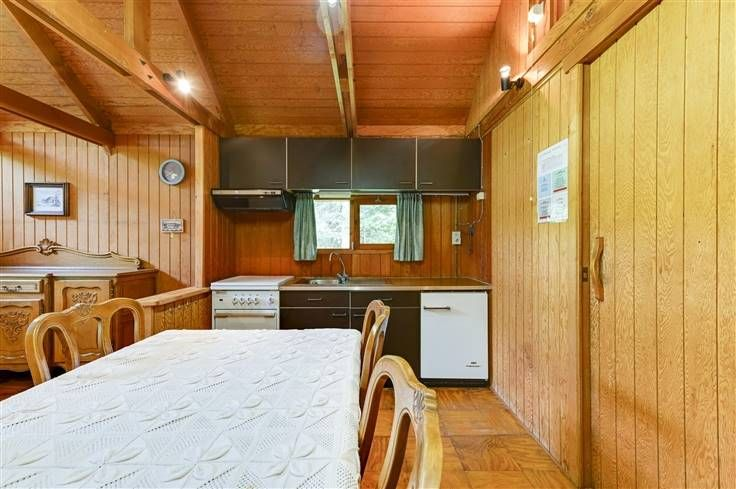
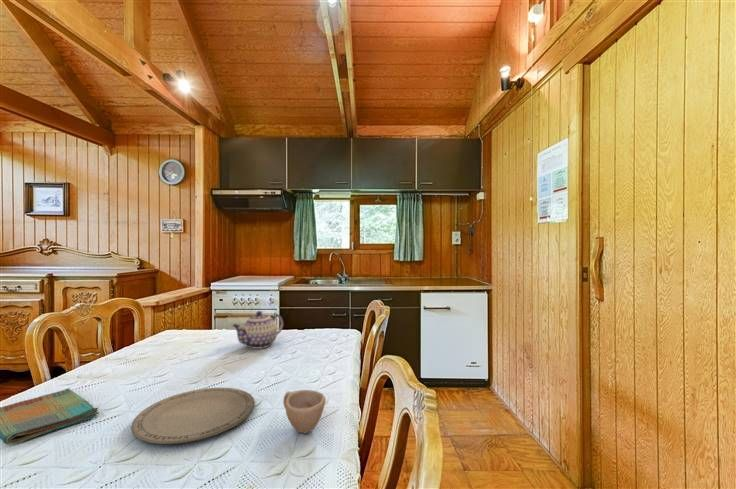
+ teapot [231,310,285,350]
+ plate [131,387,256,445]
+ cup [282,389,326,434]
+ dish towel [0,387,100,445]
